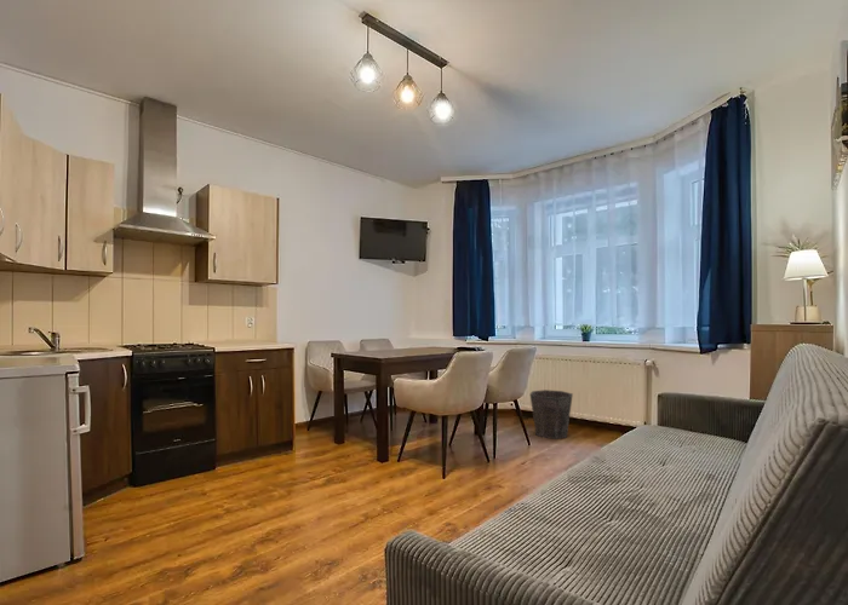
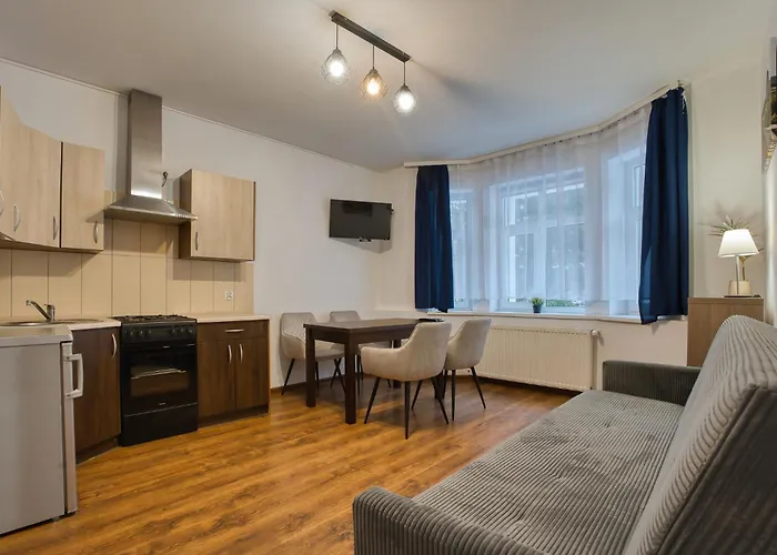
- waste bin [529,388,574,440]
